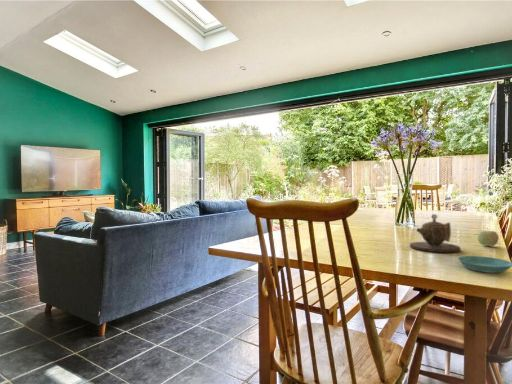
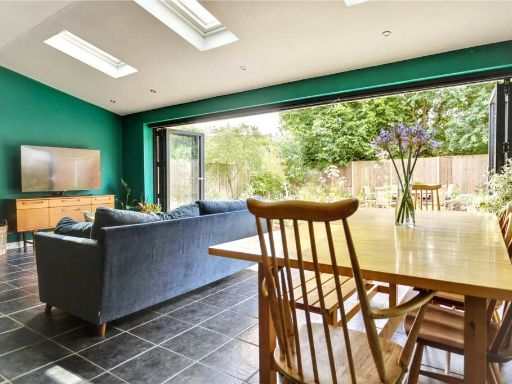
- saucer [457,255,512,274]
- teapot [409,213,462,253]
- fruit [477,227,500,247]
